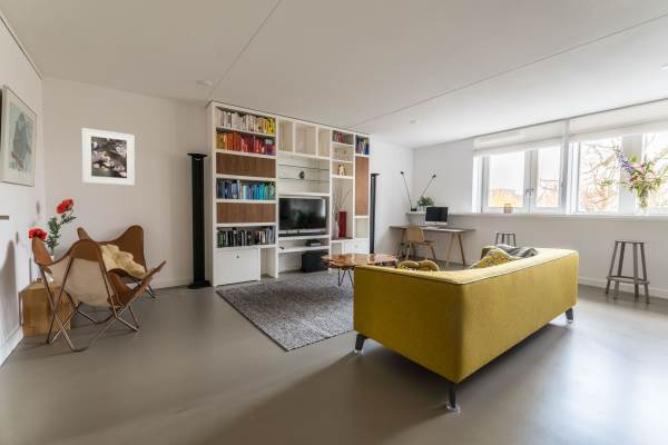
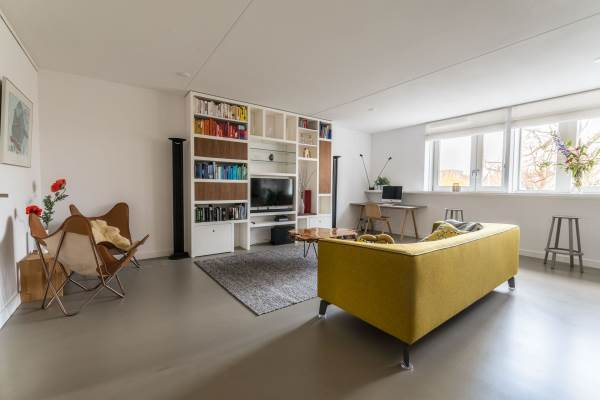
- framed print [81,127,136,187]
